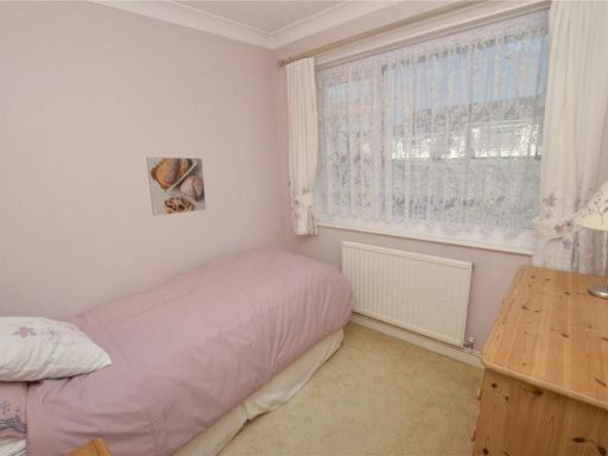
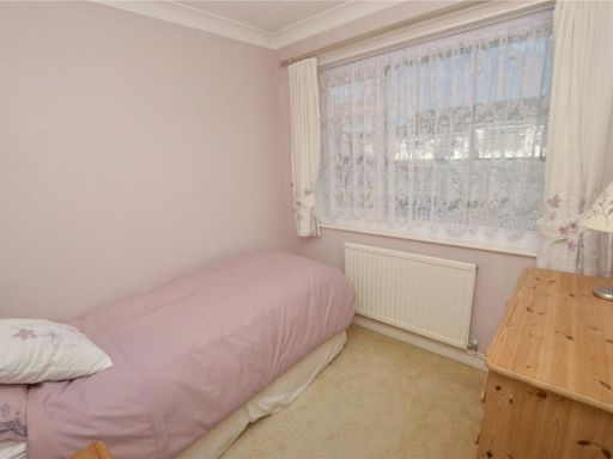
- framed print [145,156,208,217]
